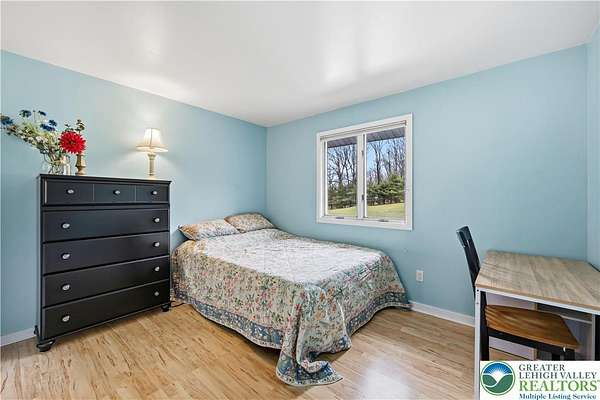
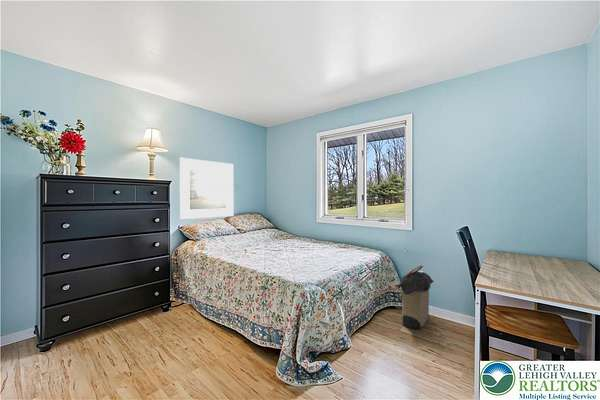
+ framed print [179,157,234,220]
+ laundry hamper [396,264,435,330]
